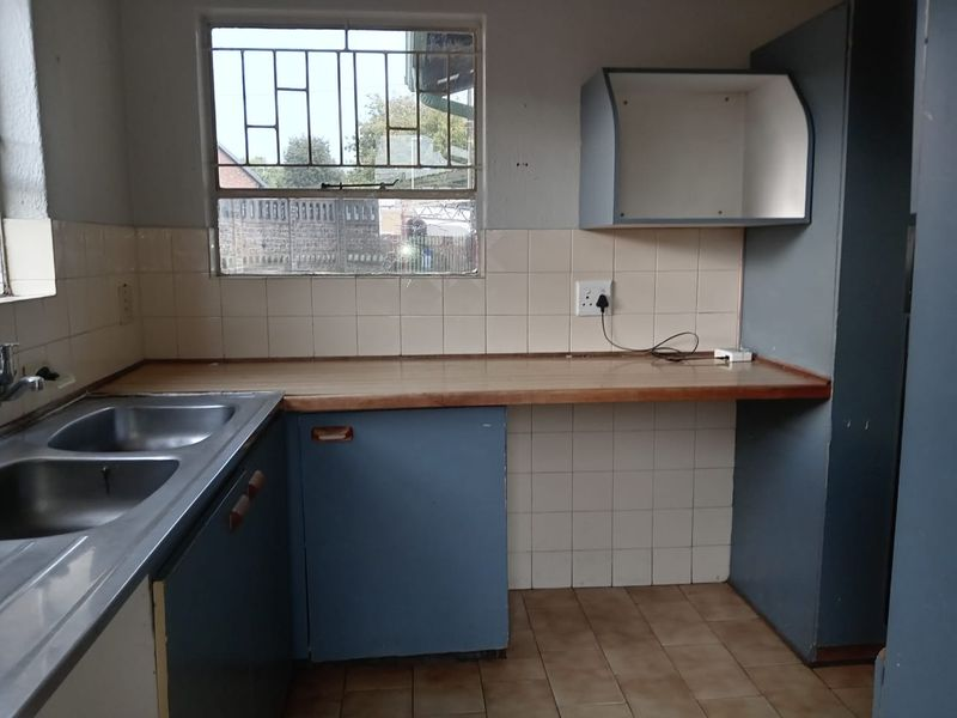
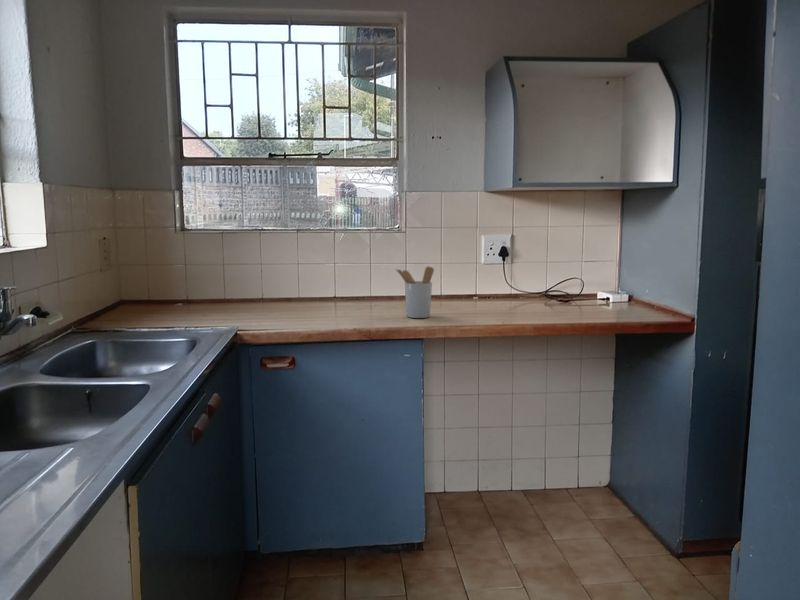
+ utensil holder [395,265,435,319]
